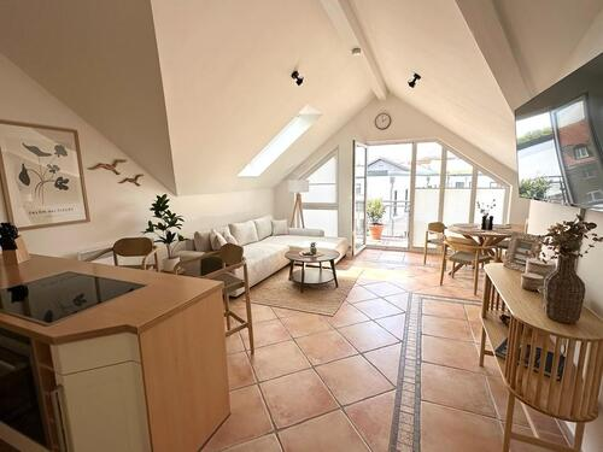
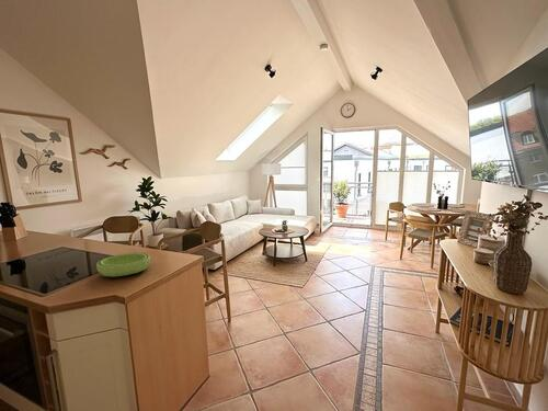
+ bowl [95,252,151,277]
